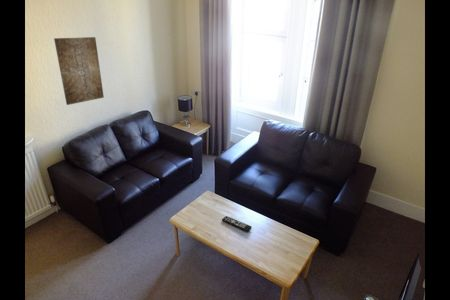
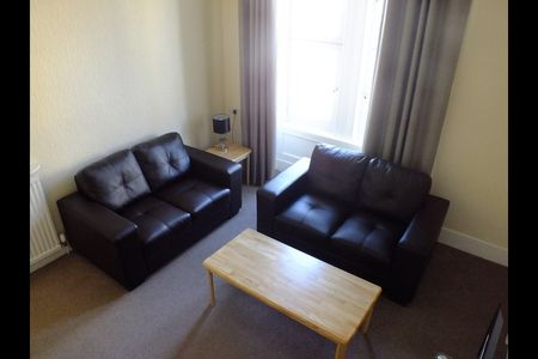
- wall art [53,36,105,106]
- remote control [221,215,253,233]
